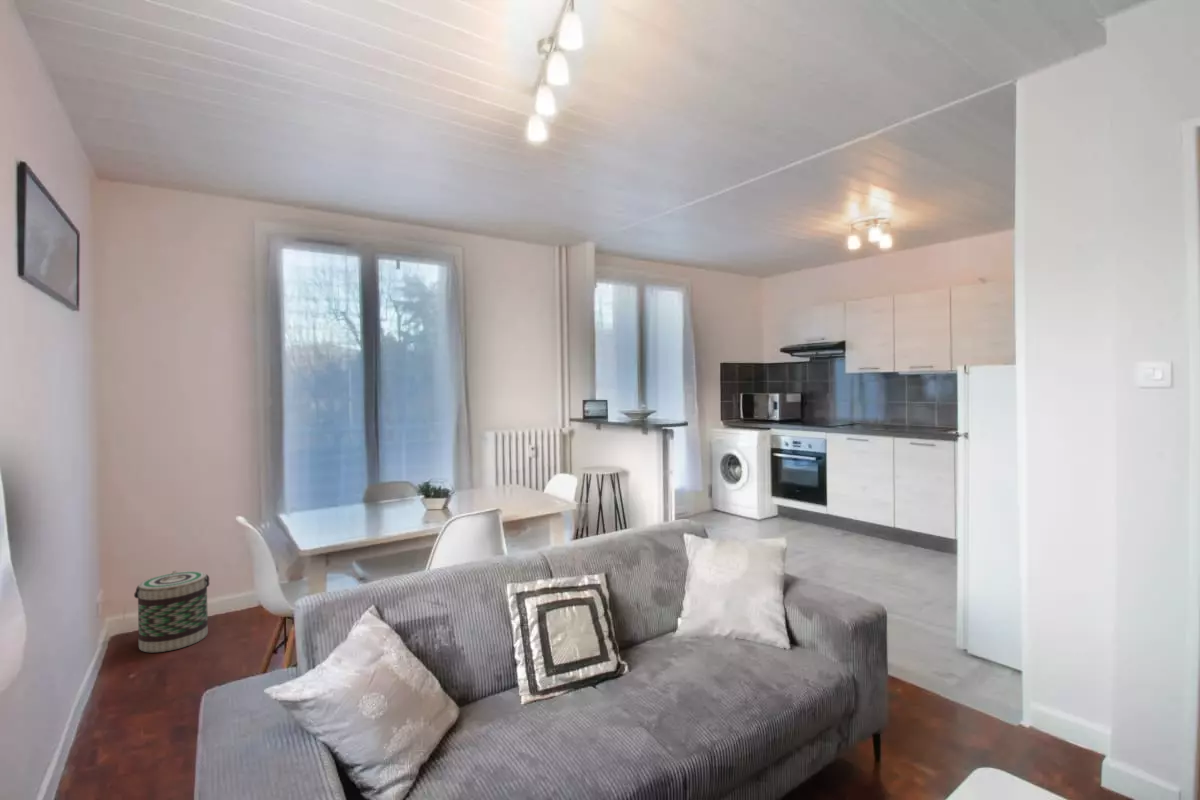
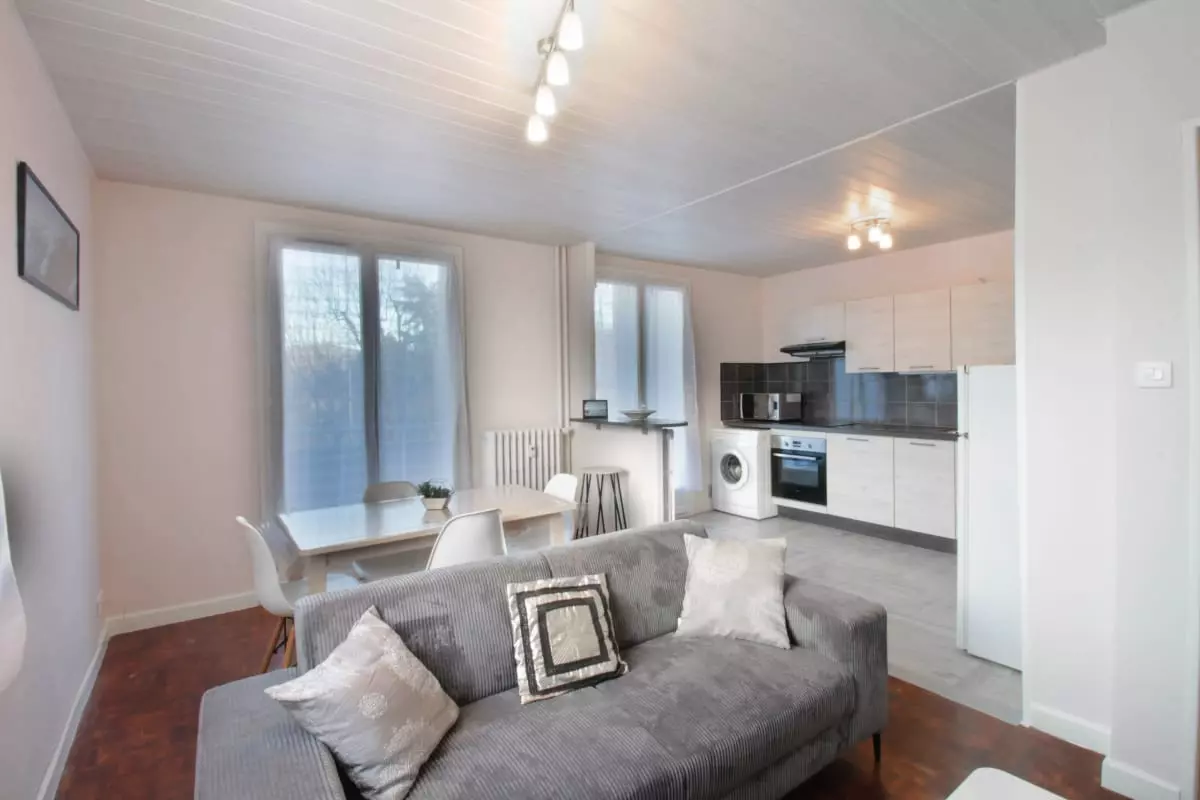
- basket [133,570,210,653]
